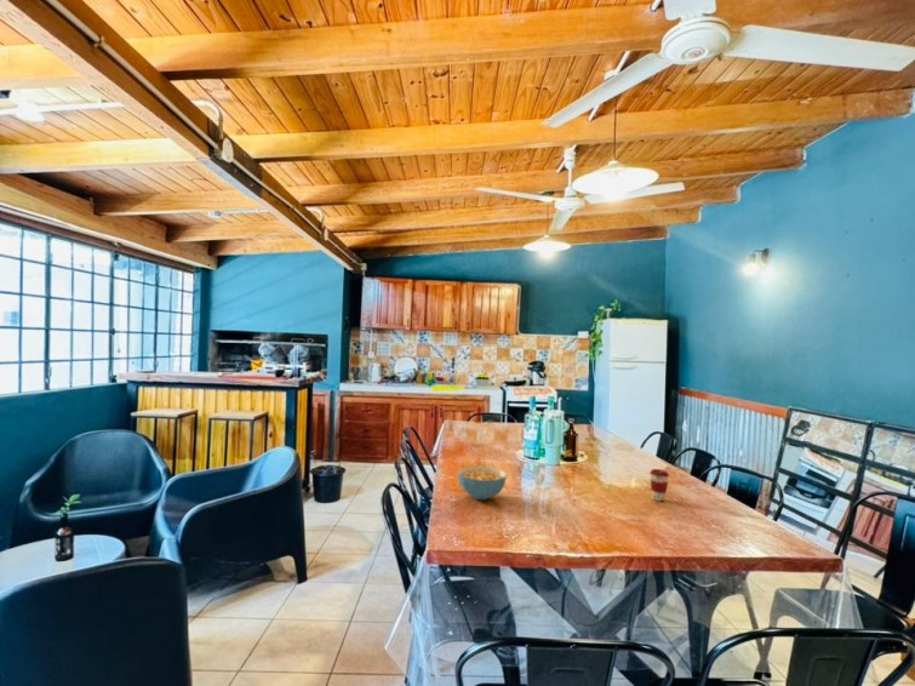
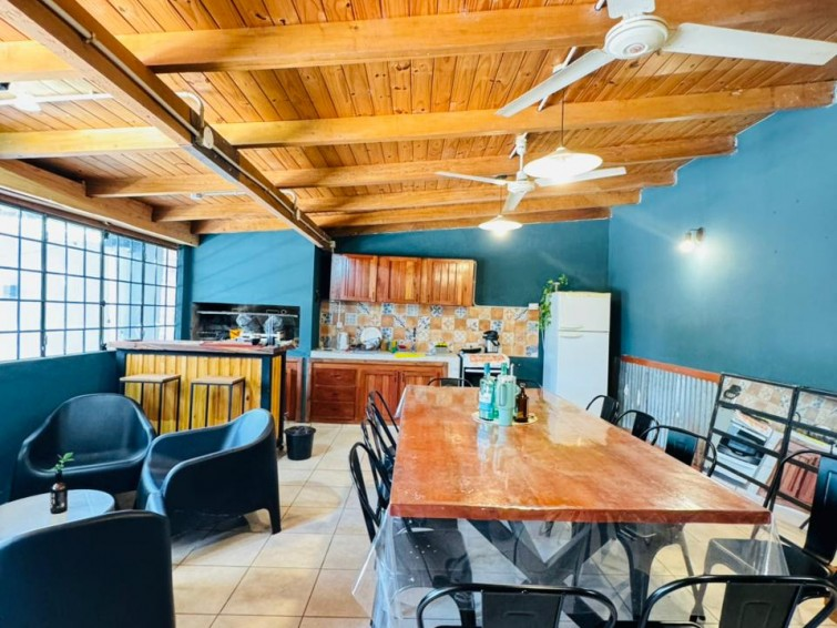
- cereal bowl [457,465,508,501]
- coffee cup [648,468,670,502]
